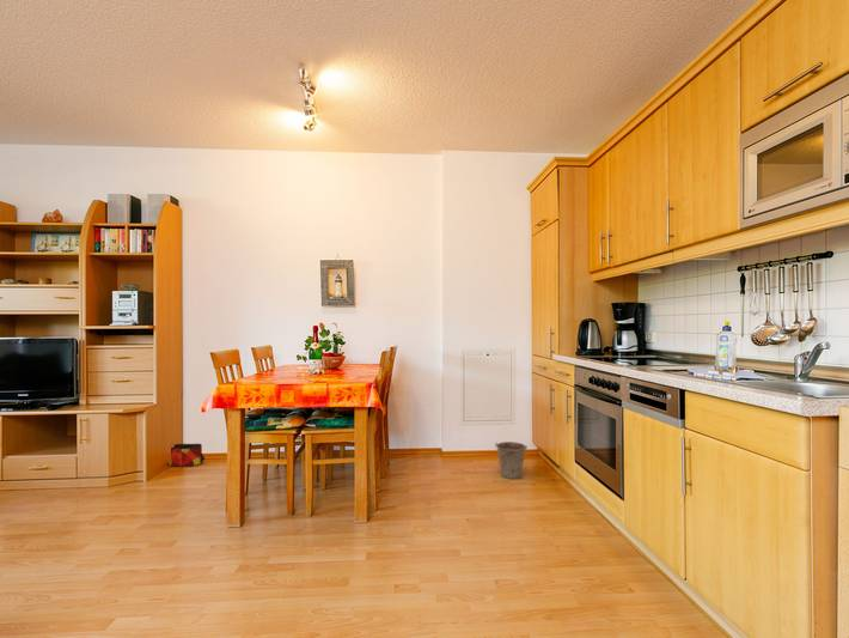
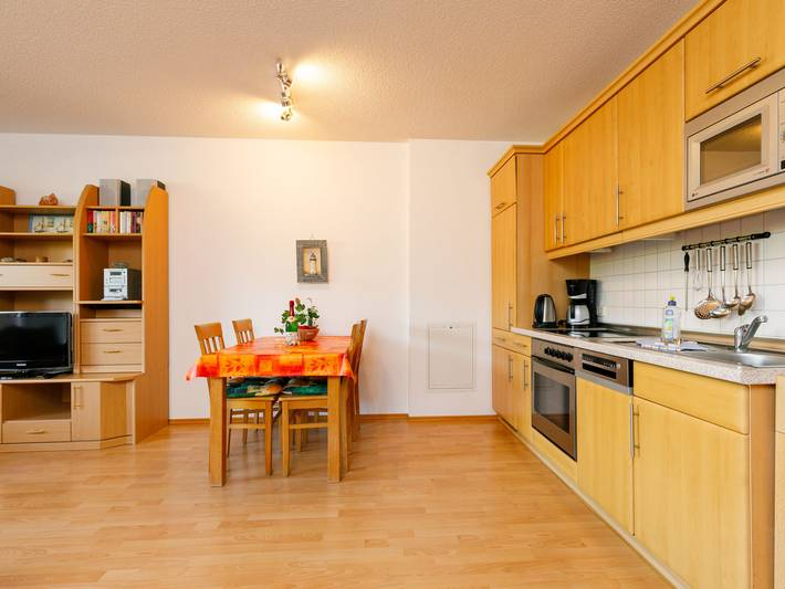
- bucket [494,440,529,480]
- bag [169,443,206,468]
